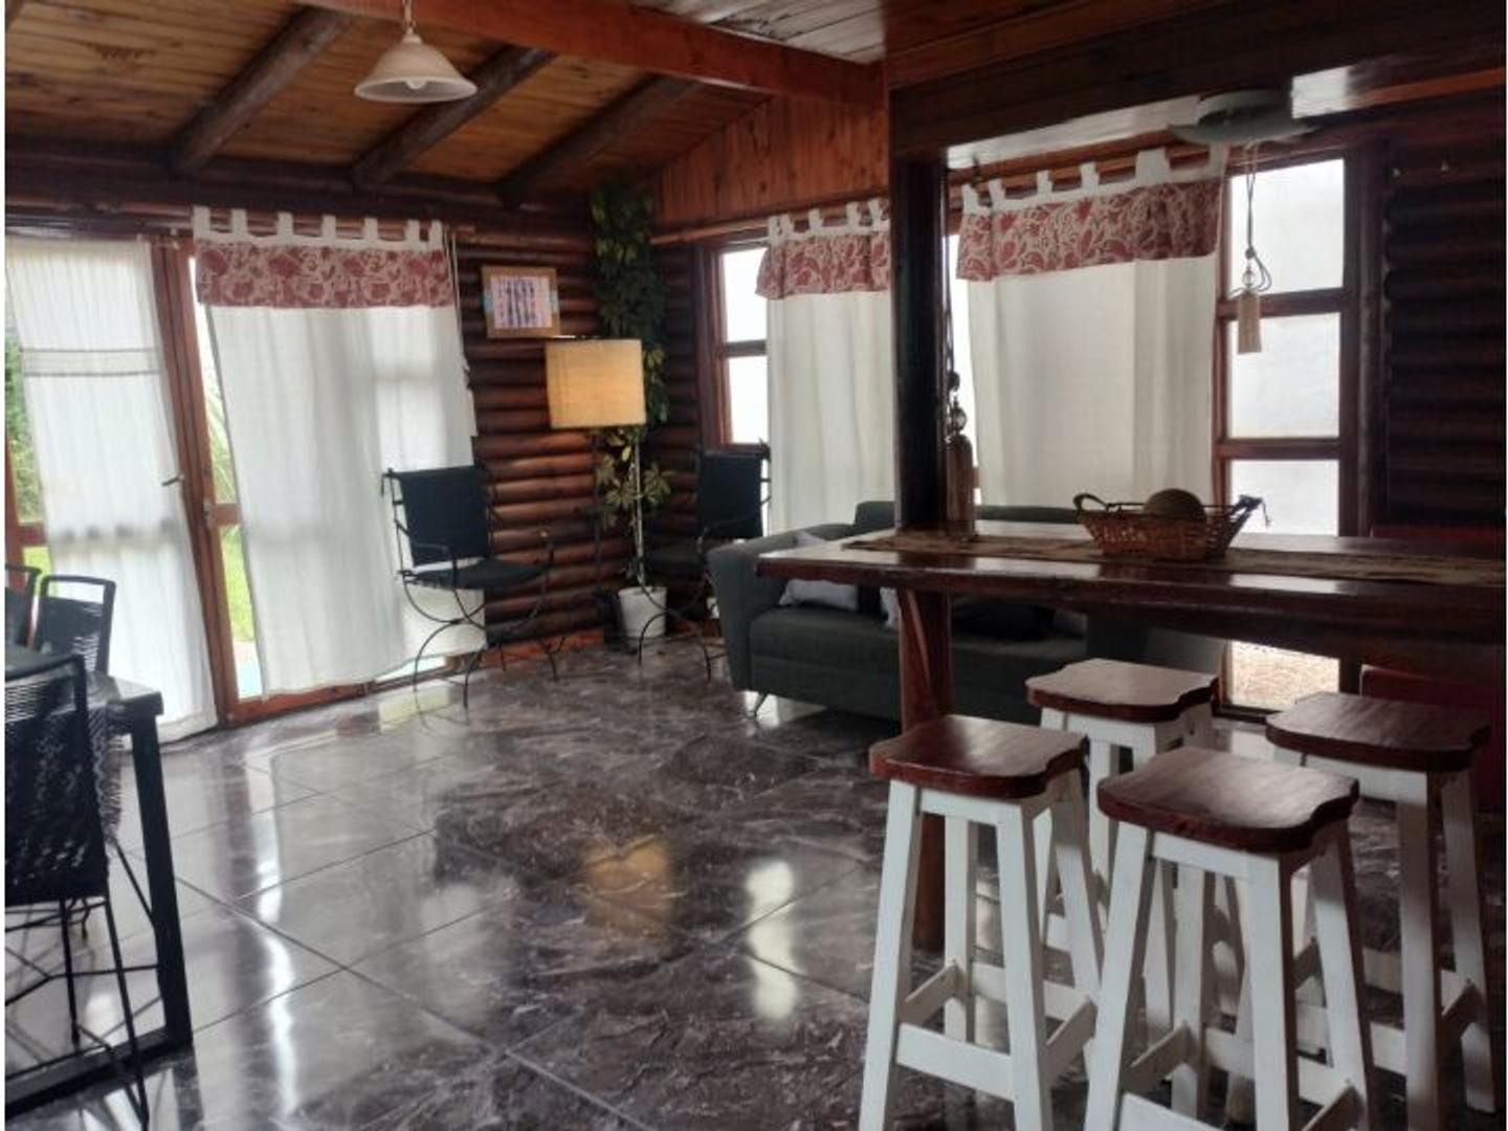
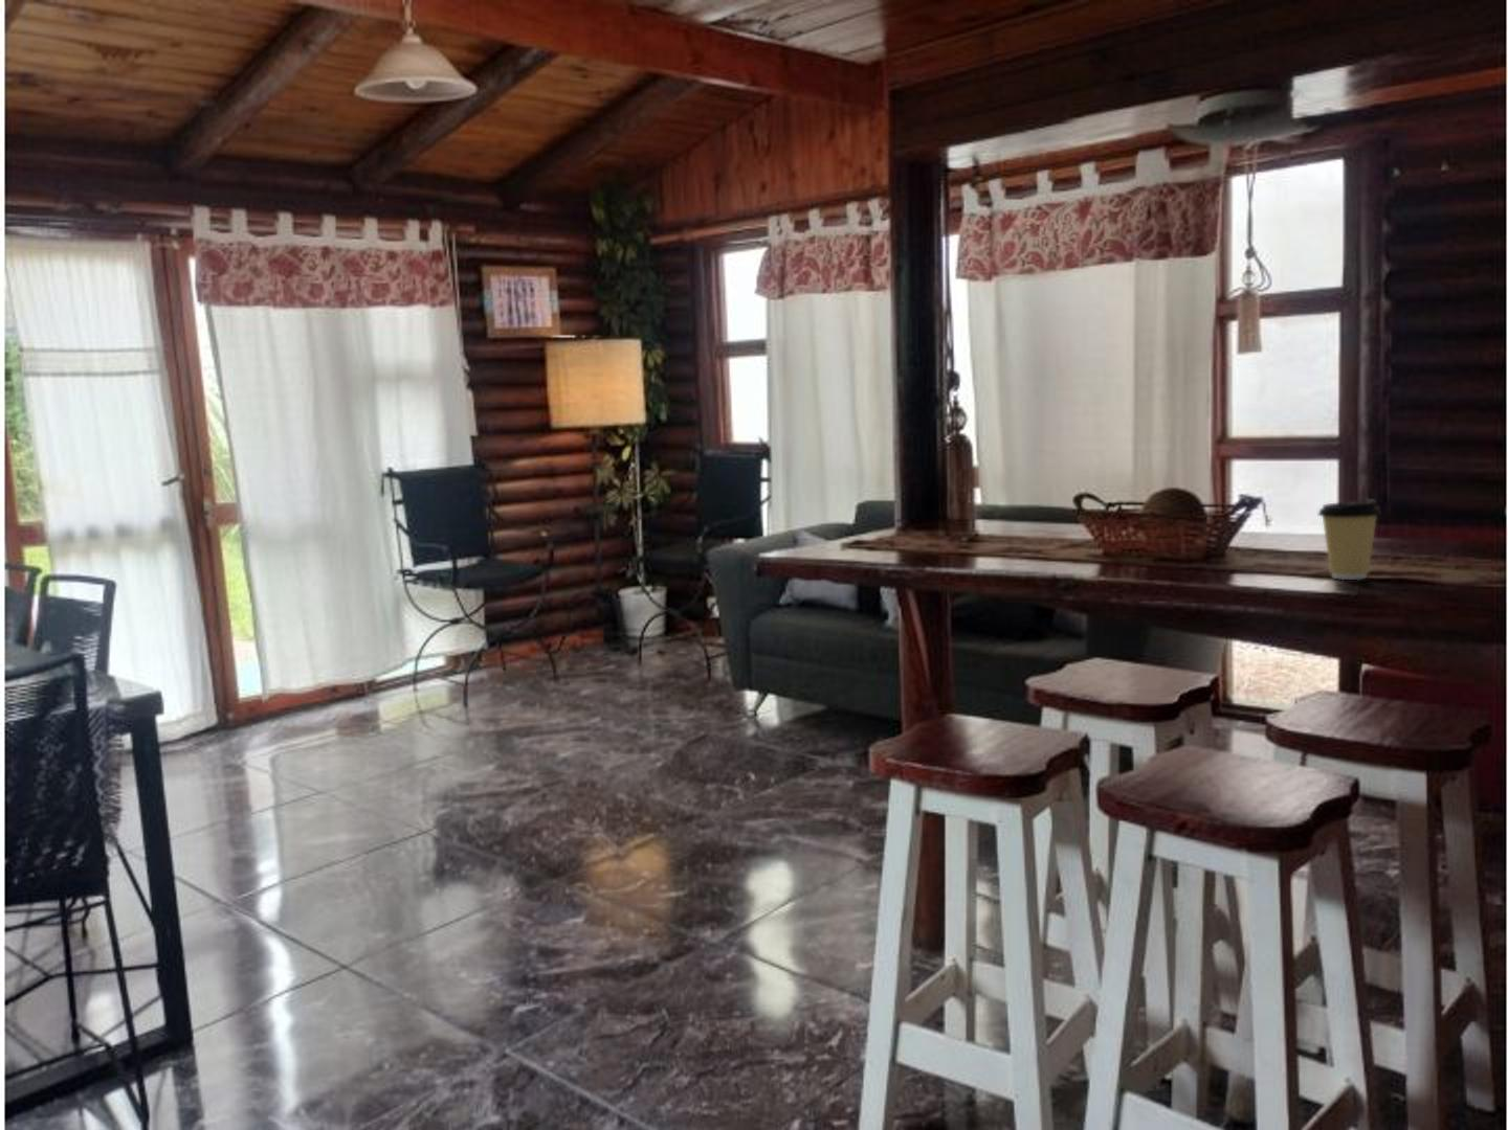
+ coffee cup [1317,499,1382,580]
